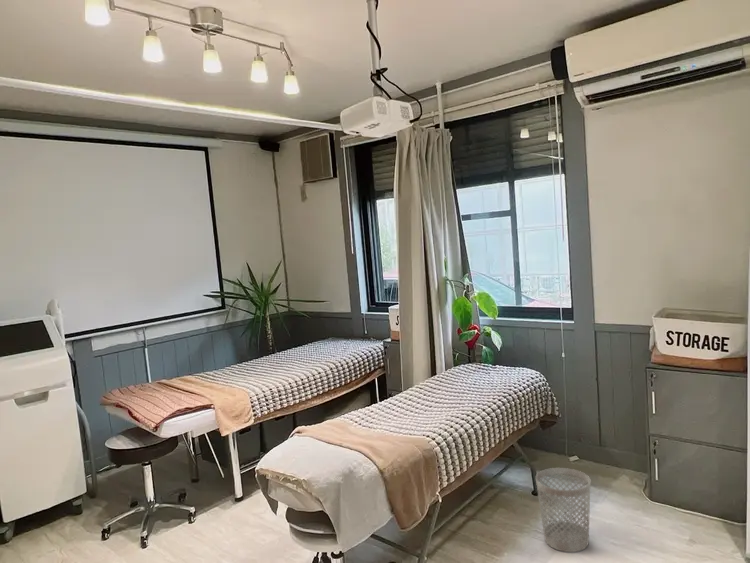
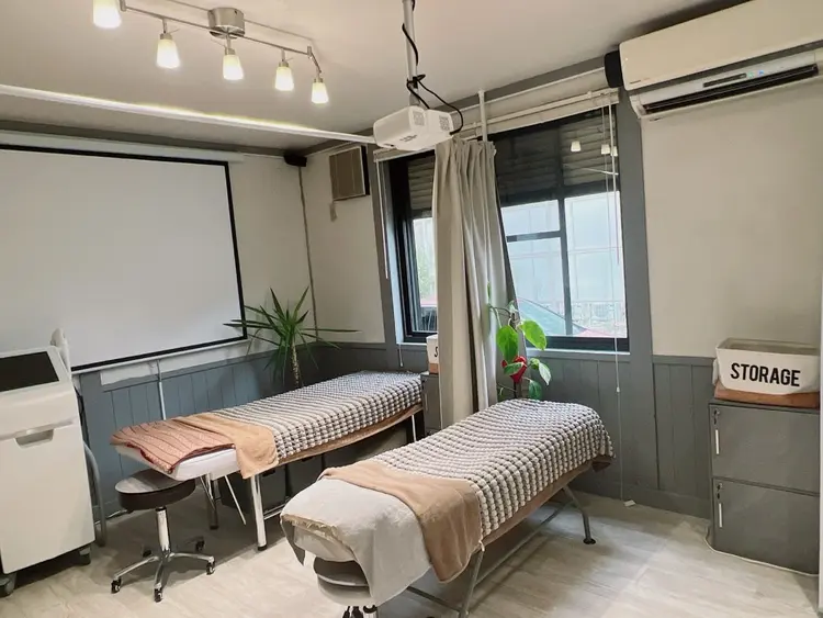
- wastebasket [535,467,592,553]
